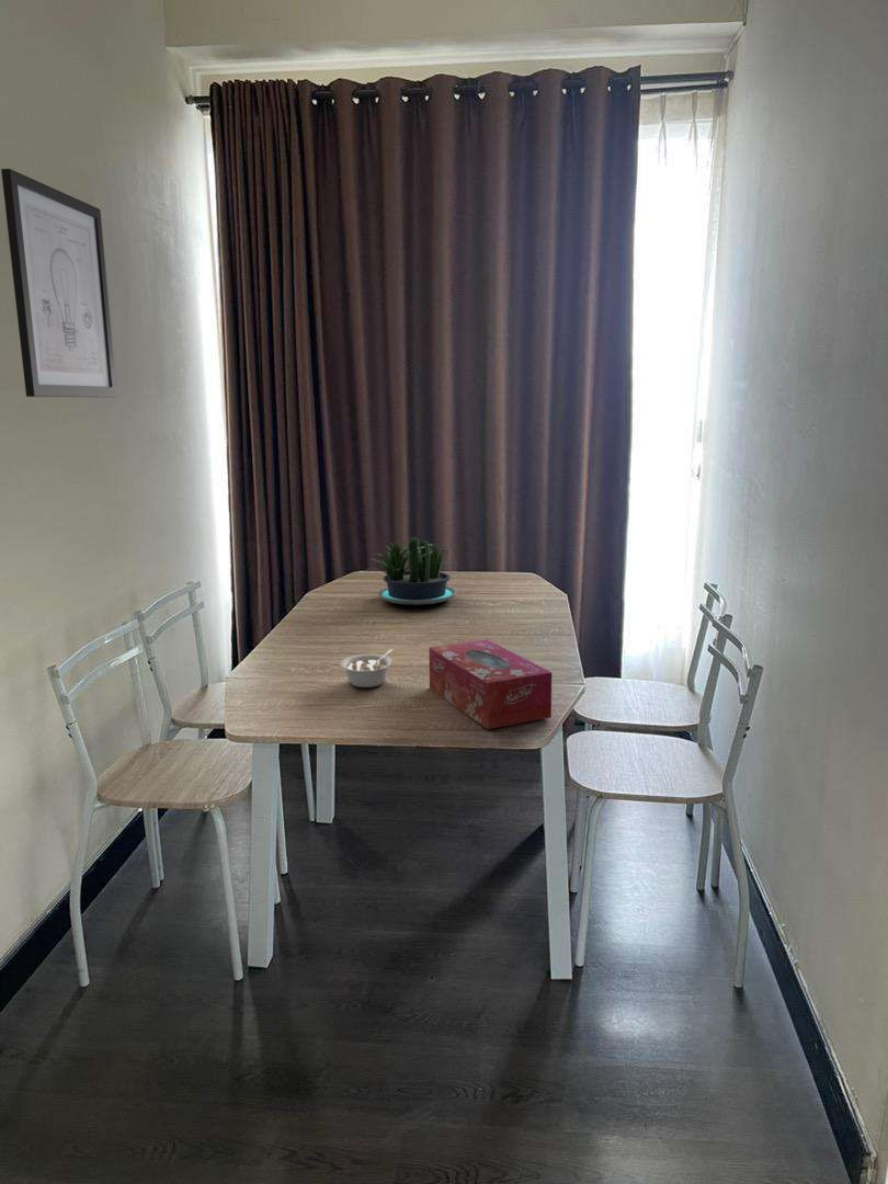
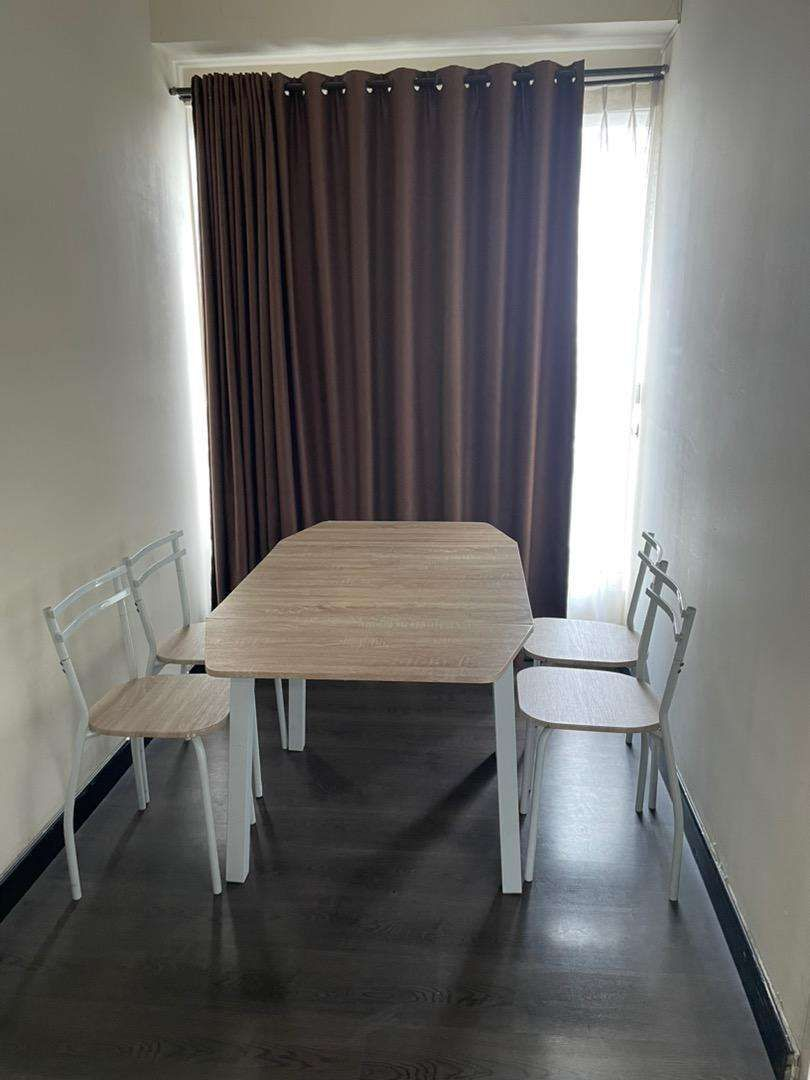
- legume [340,648,395,688]
- potted plant [362,536,458,606]
- tissue box [428,638,553,730]
- wall art [0,168,117,399]
